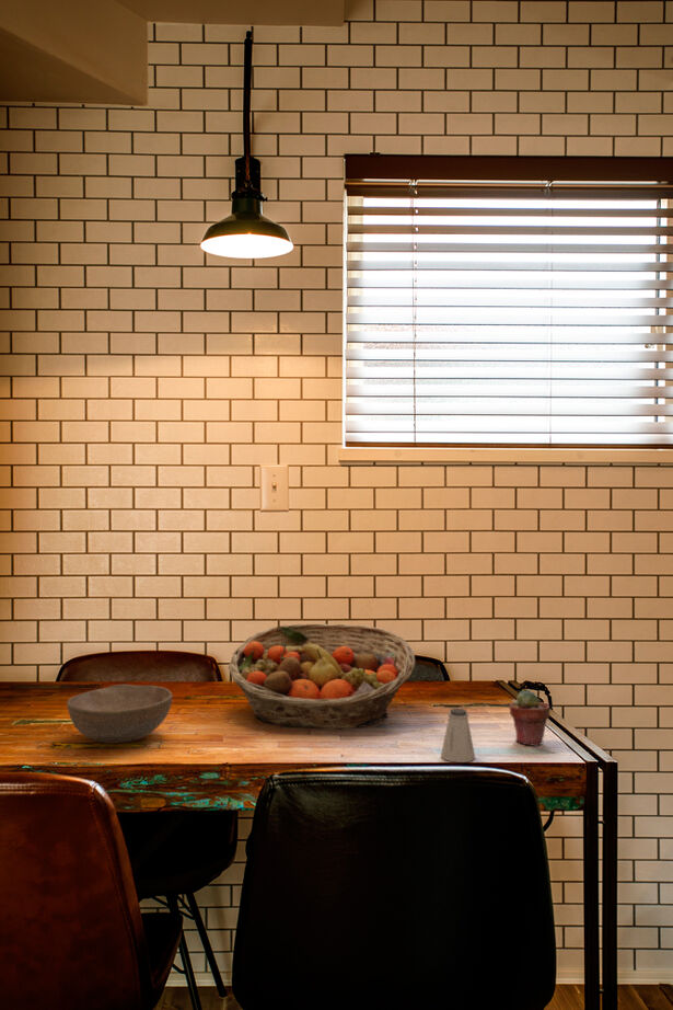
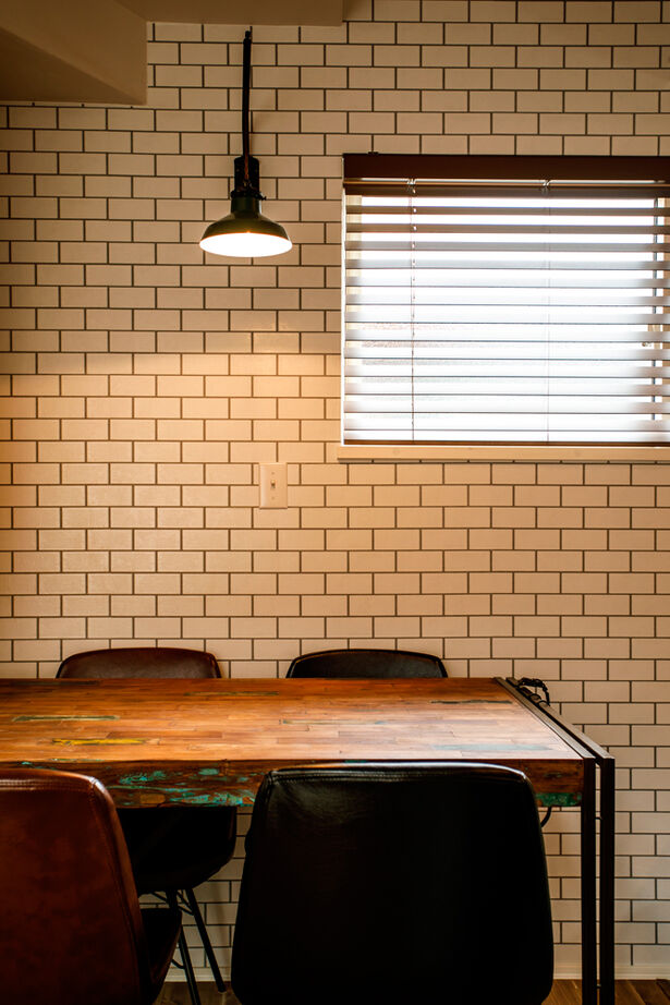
- fruit basket [228,623,416,730]
- potted succulent [509,689,550,747]
- saltshaker [440,708,476,764]
- bowl [66,684,173,744]
